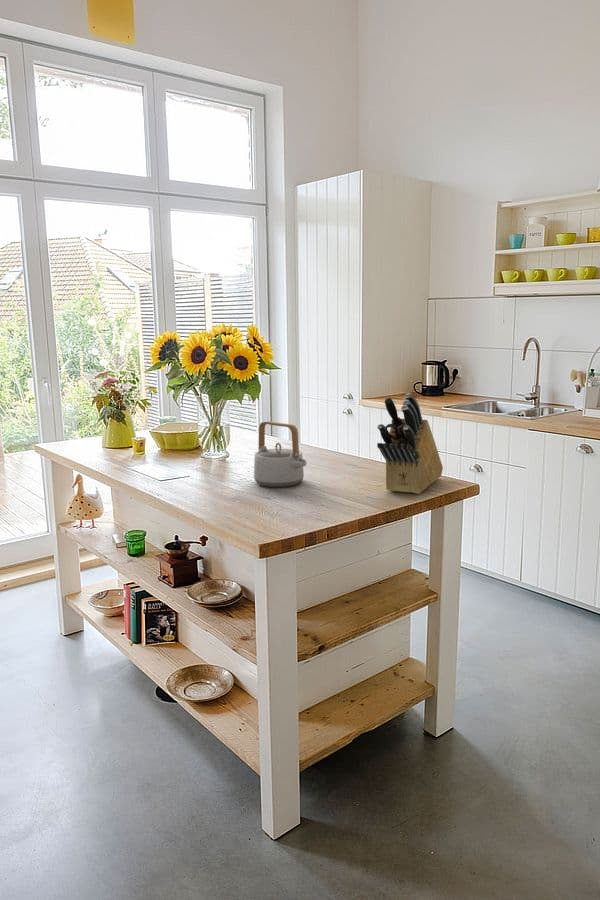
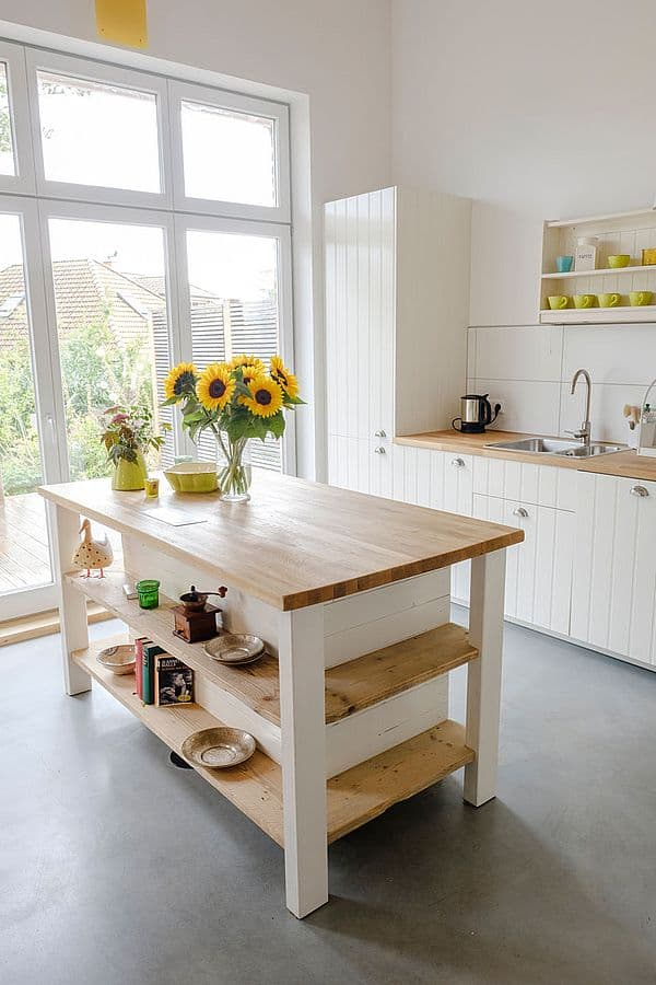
- knife block [376,392,444,495]
- teapot [253,420,307,488]
